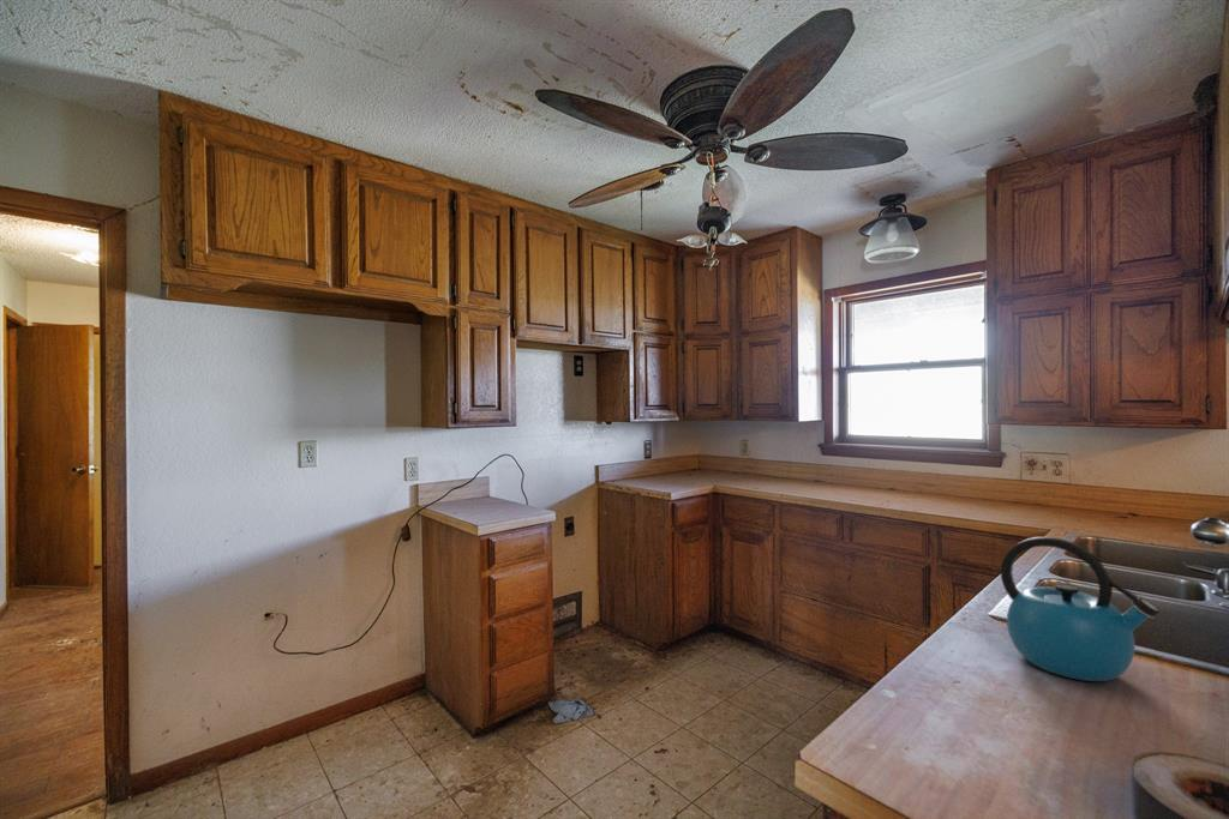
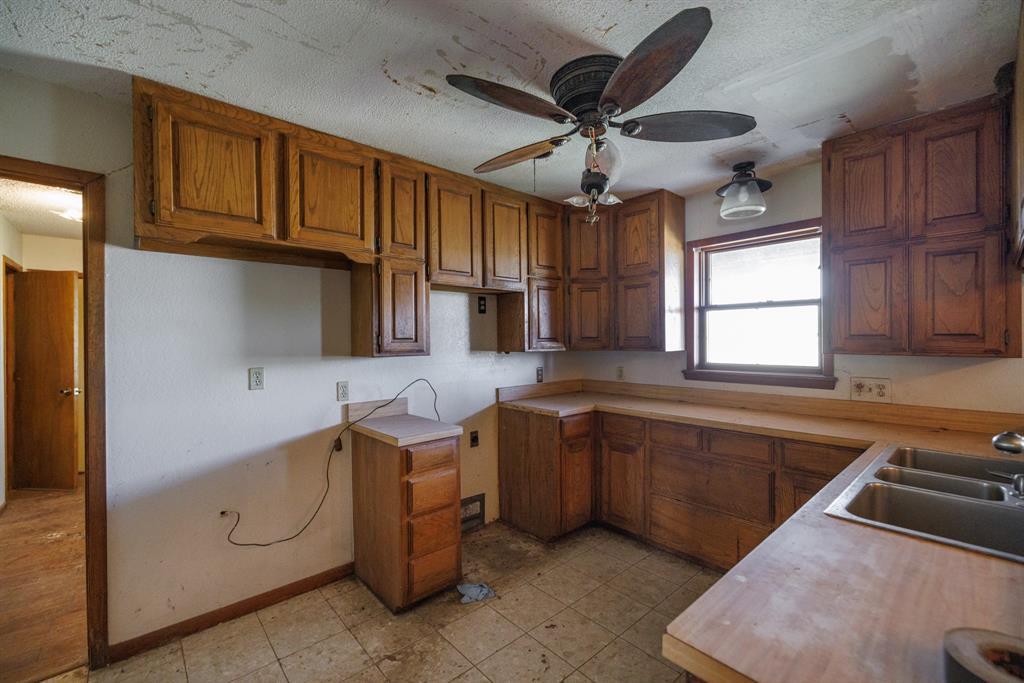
- kettle [1000,536,1162,682]
